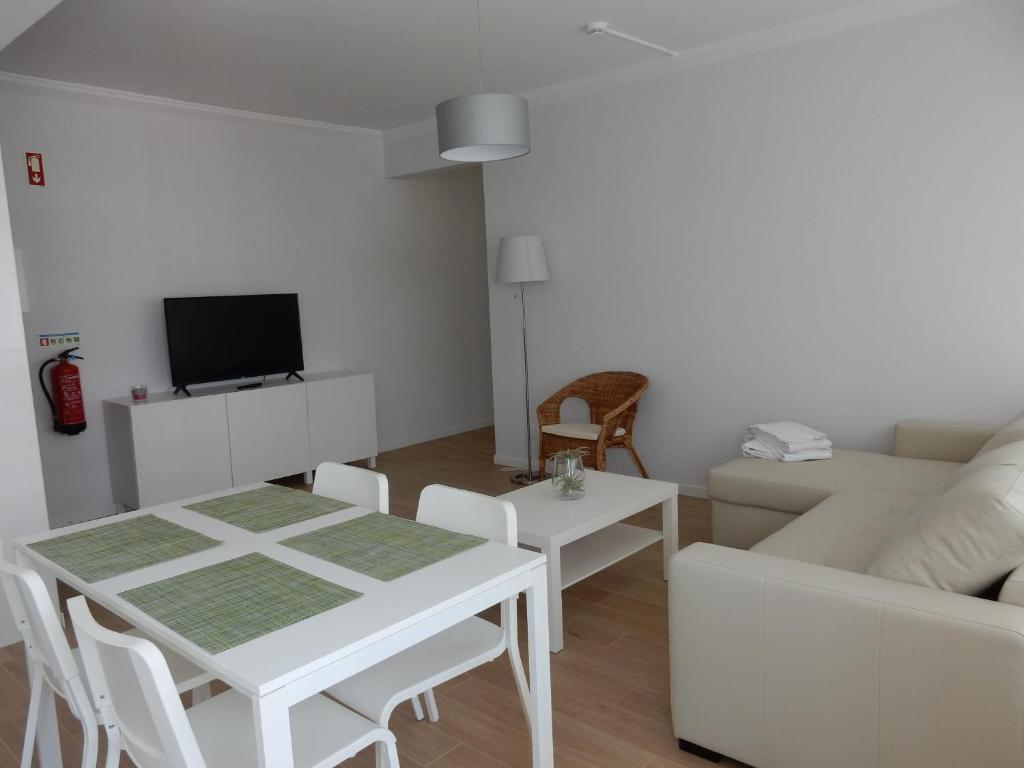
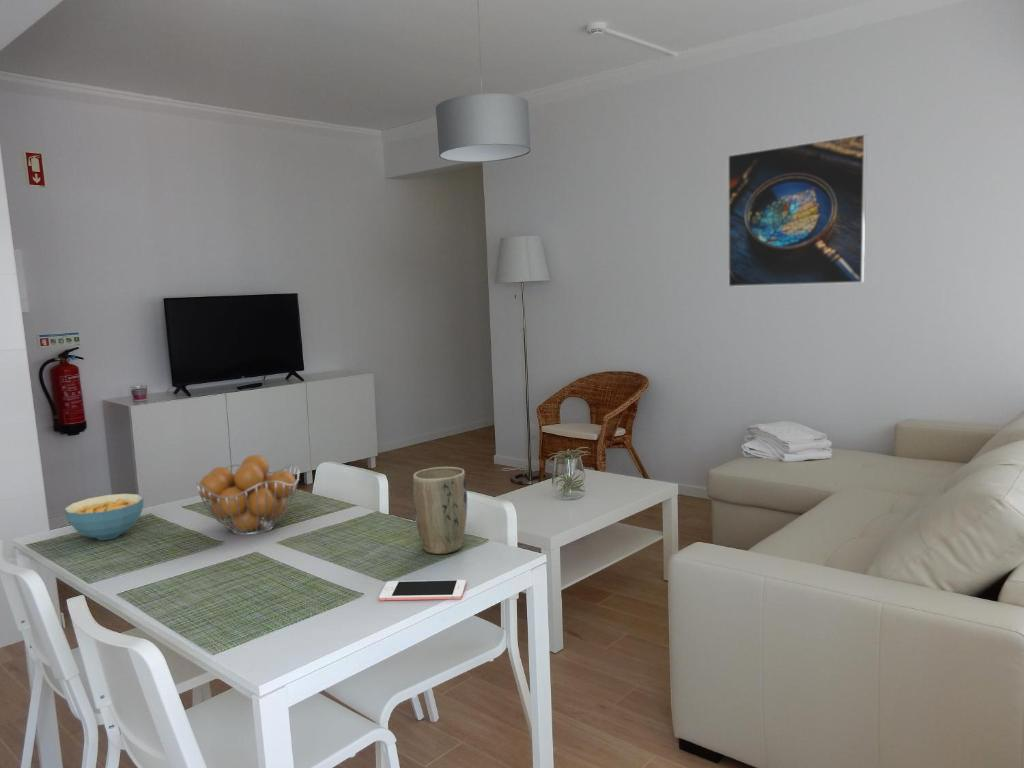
+ plant pot [412,466,468,555]
+ cell phone [378,579,467,602]
+ fruit basket [195,454,300,536]
+ cereal bowl [63,493,145,541]
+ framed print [727,133,868,288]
